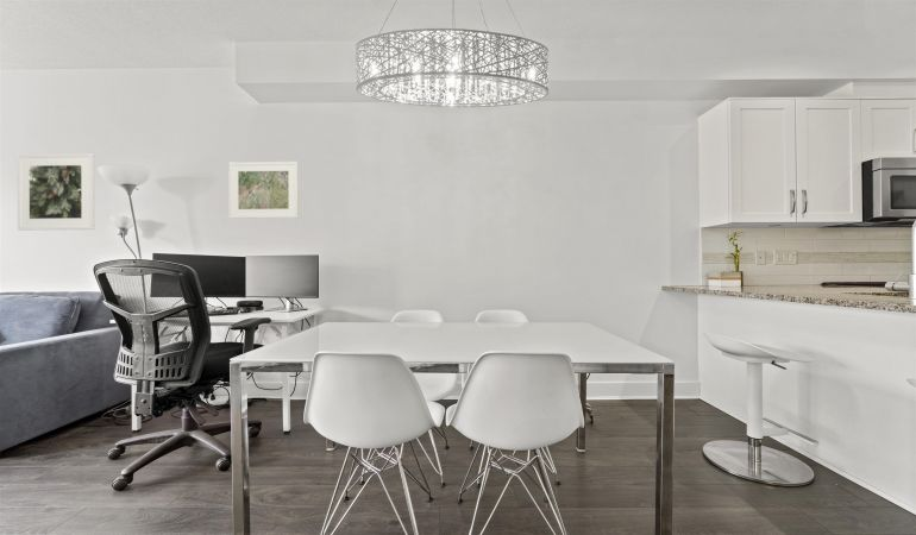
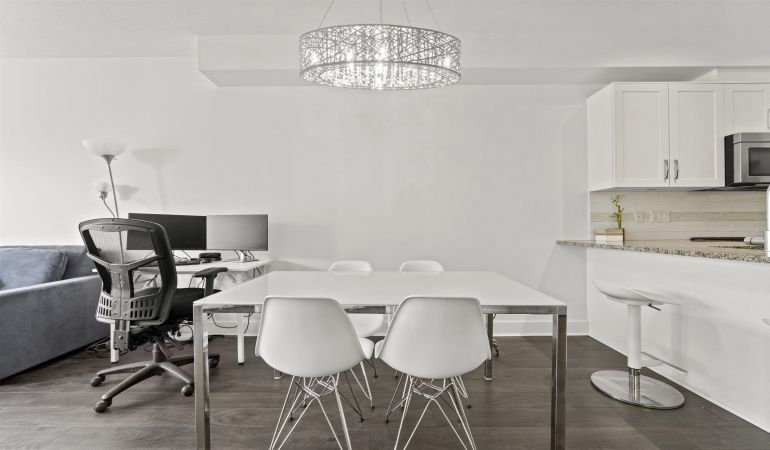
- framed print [227,160,300,220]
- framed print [17,152,95,232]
